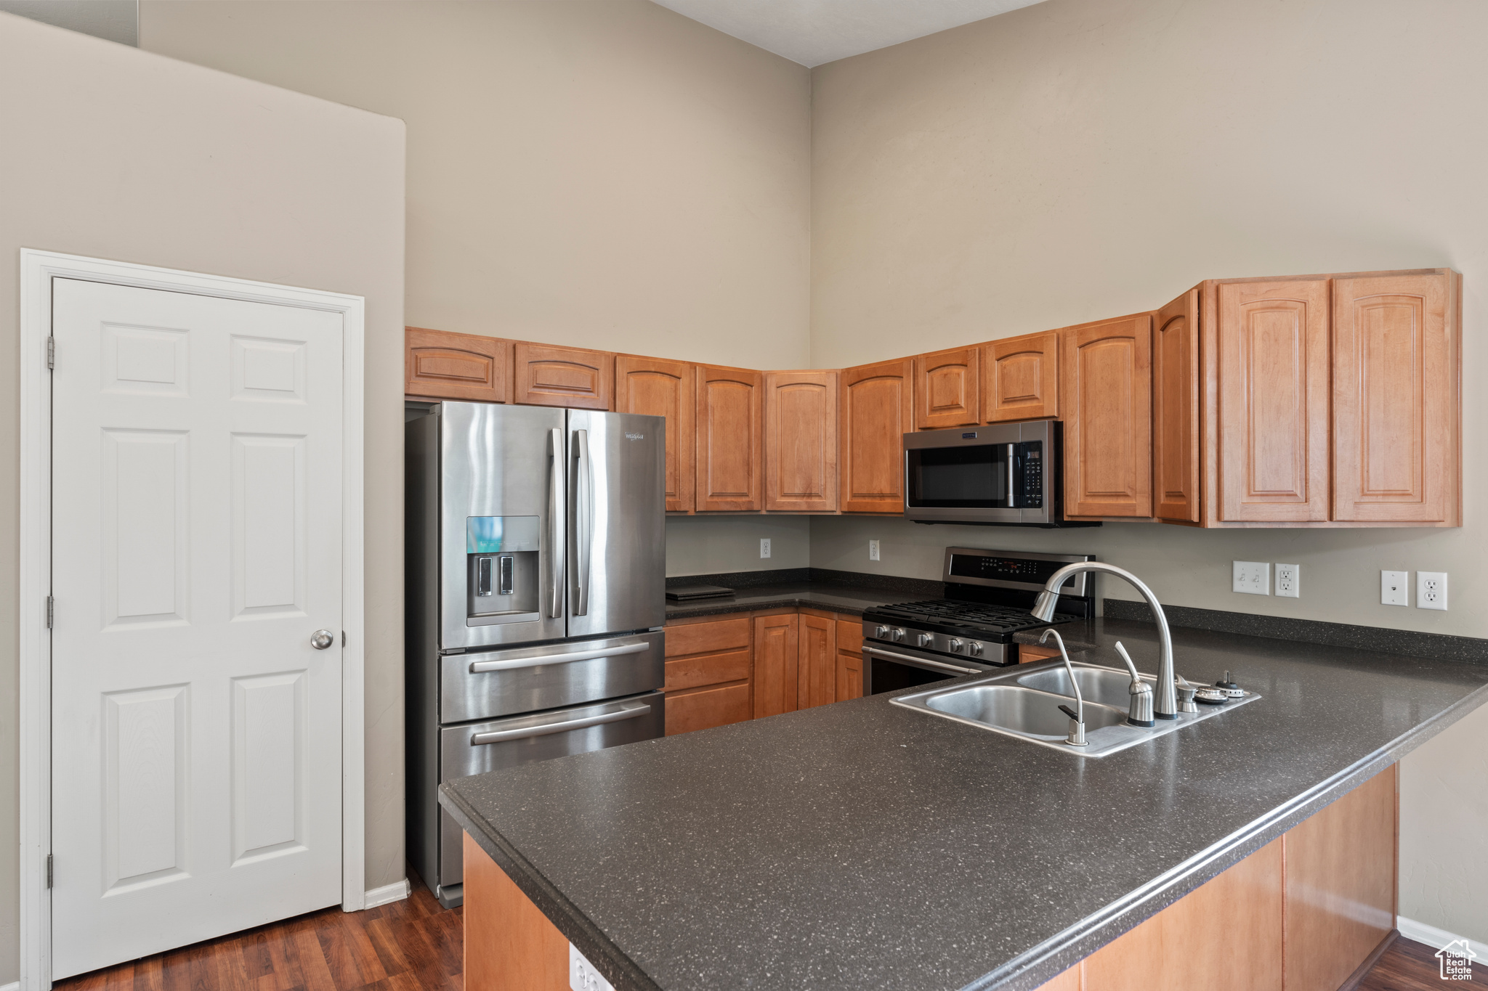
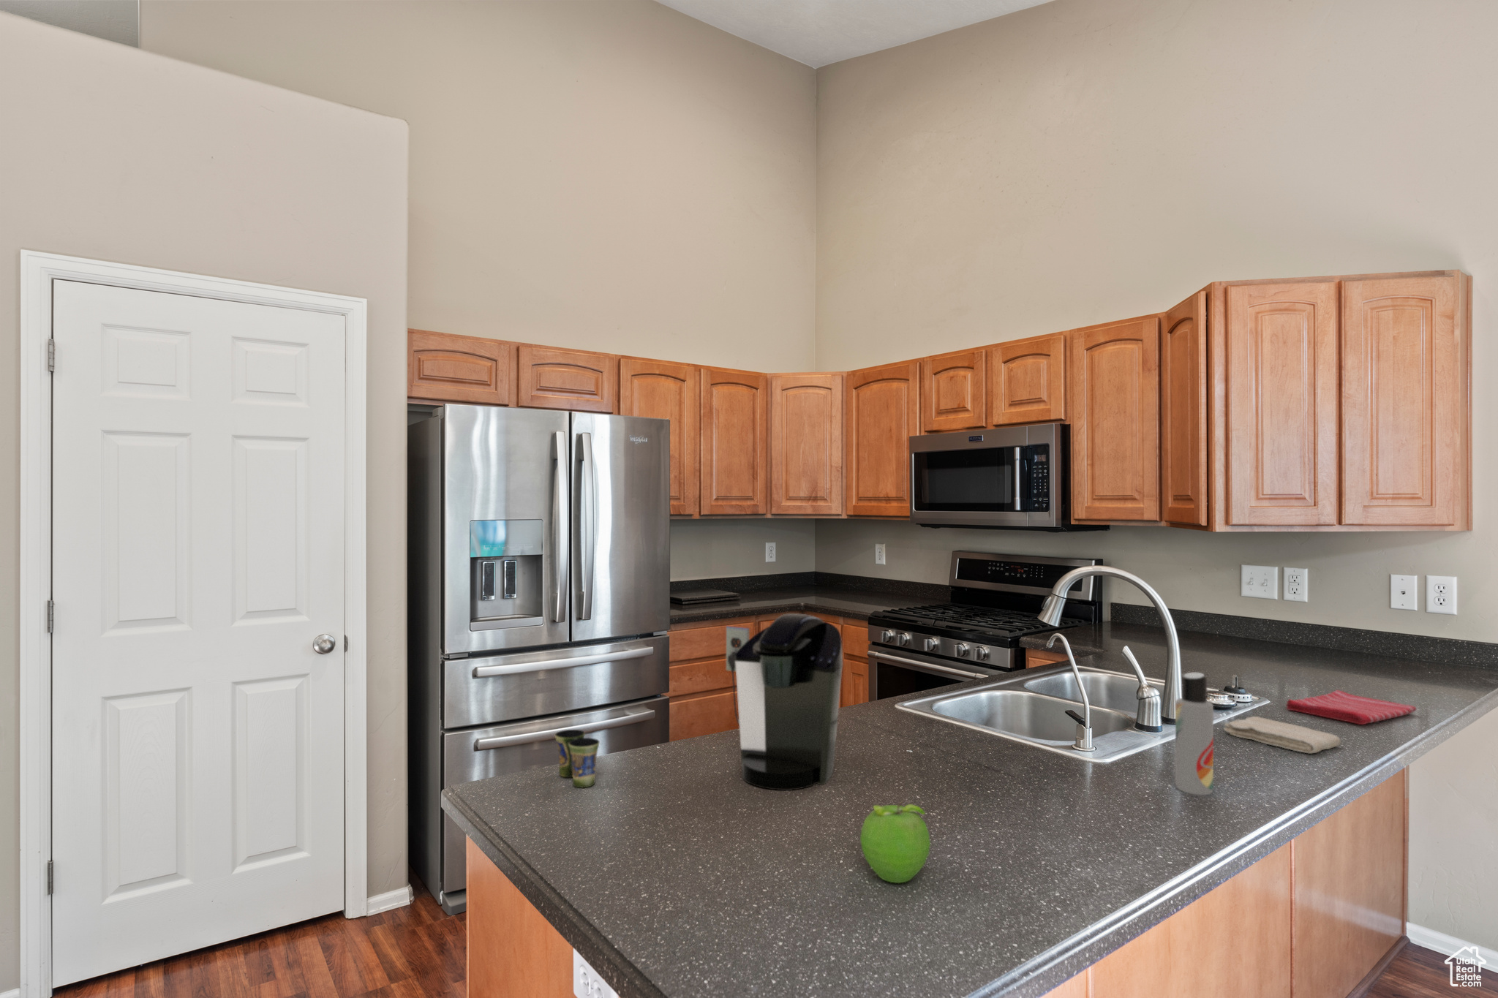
+ fruit [860,799,931,884]
+ lotion bottle [1175,672,1214,796]
+ cup [555,728,600,789]
+ dish towel [1285,689,1418,725]
+ coffee maker [725,613,843,791]
+ washcloth [1223,716,1341,754]
